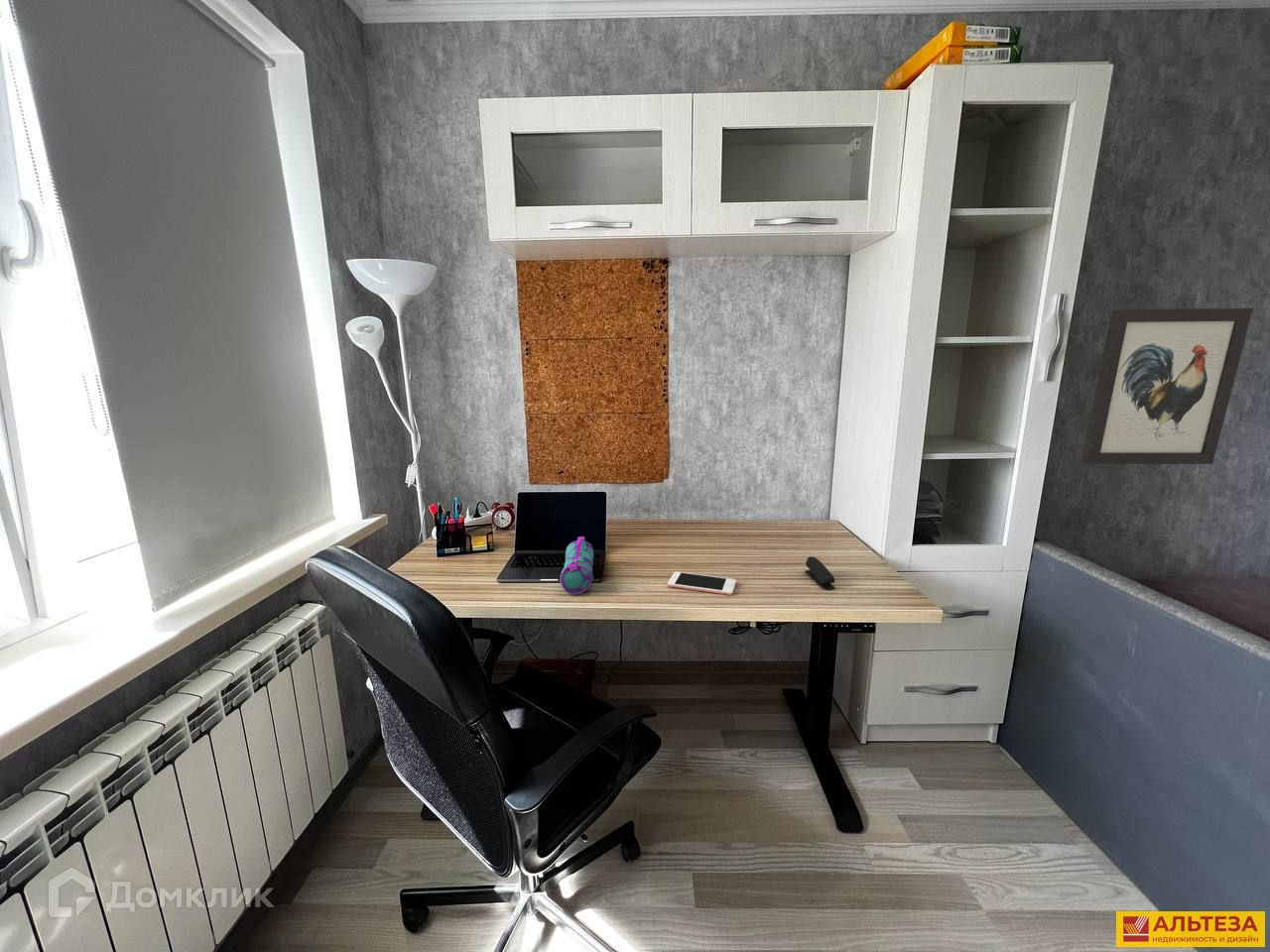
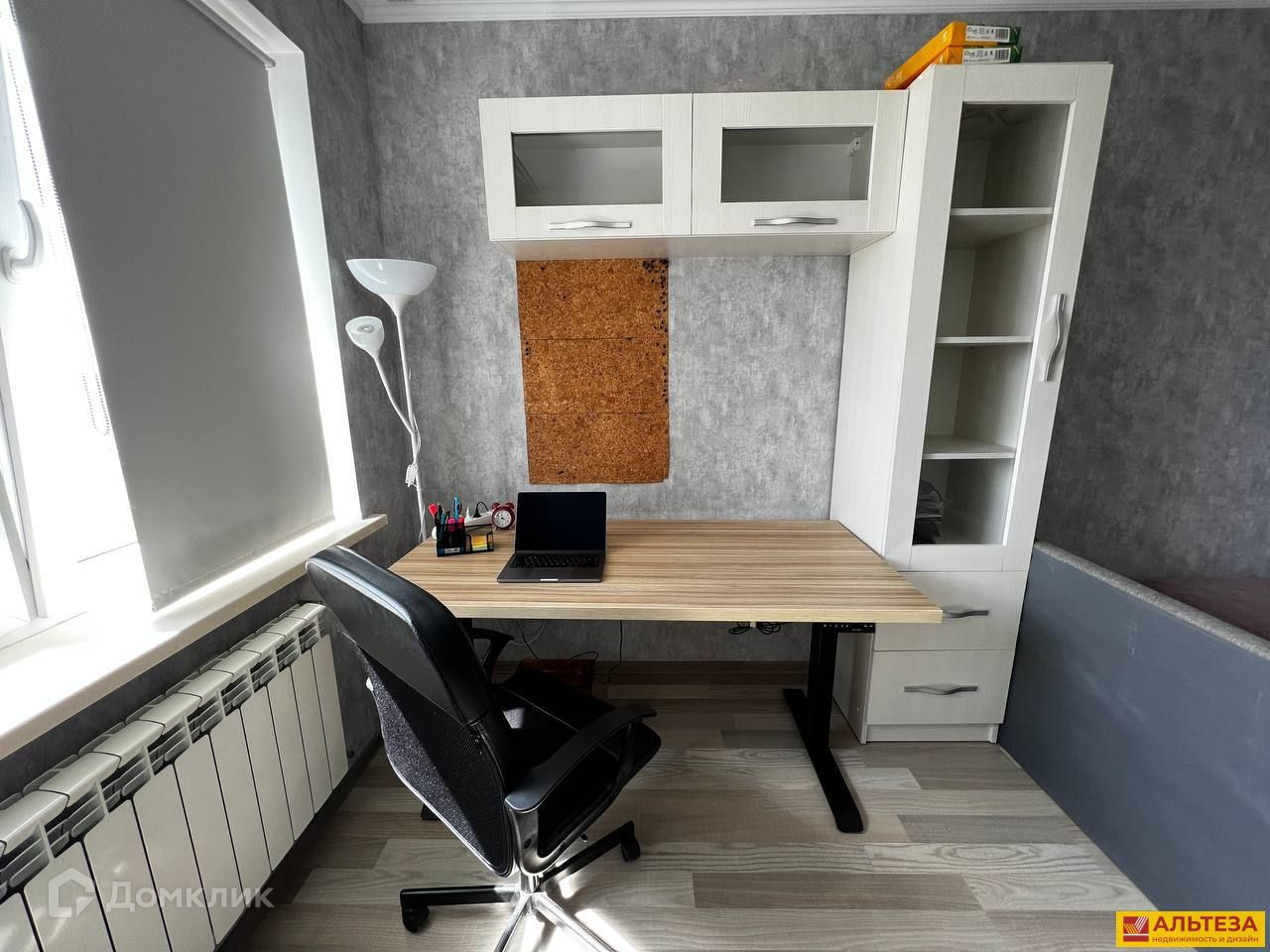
- pencil case [560,535,594,596]
- wall art [1080,307,1254,465]
- stapler [804,555,835,590]
- cell phone [667,571,737,596]
